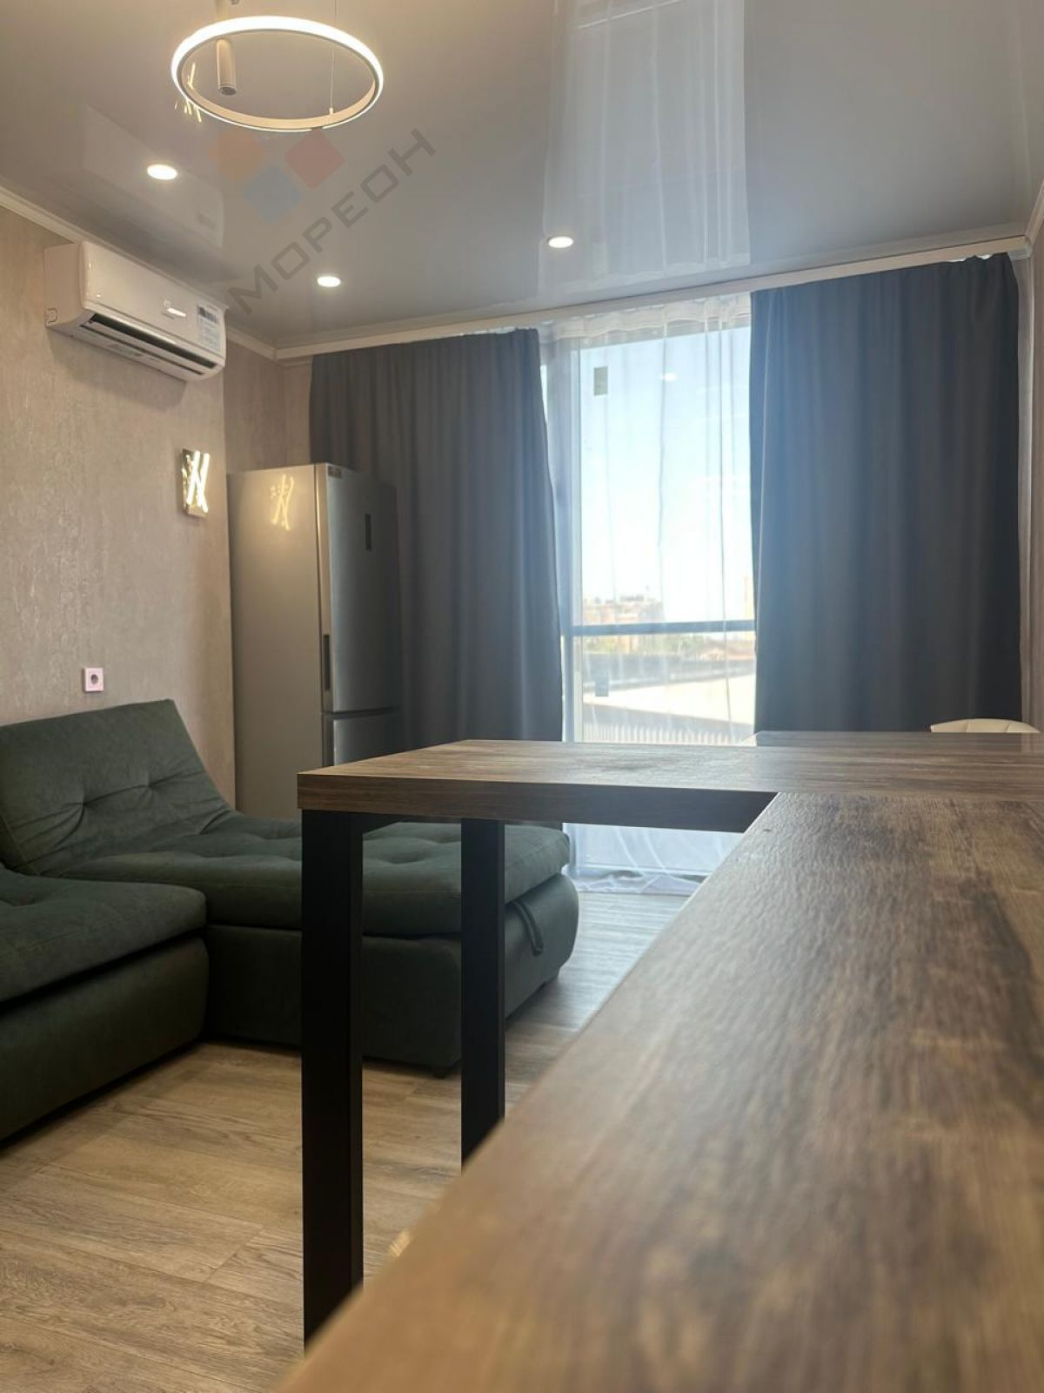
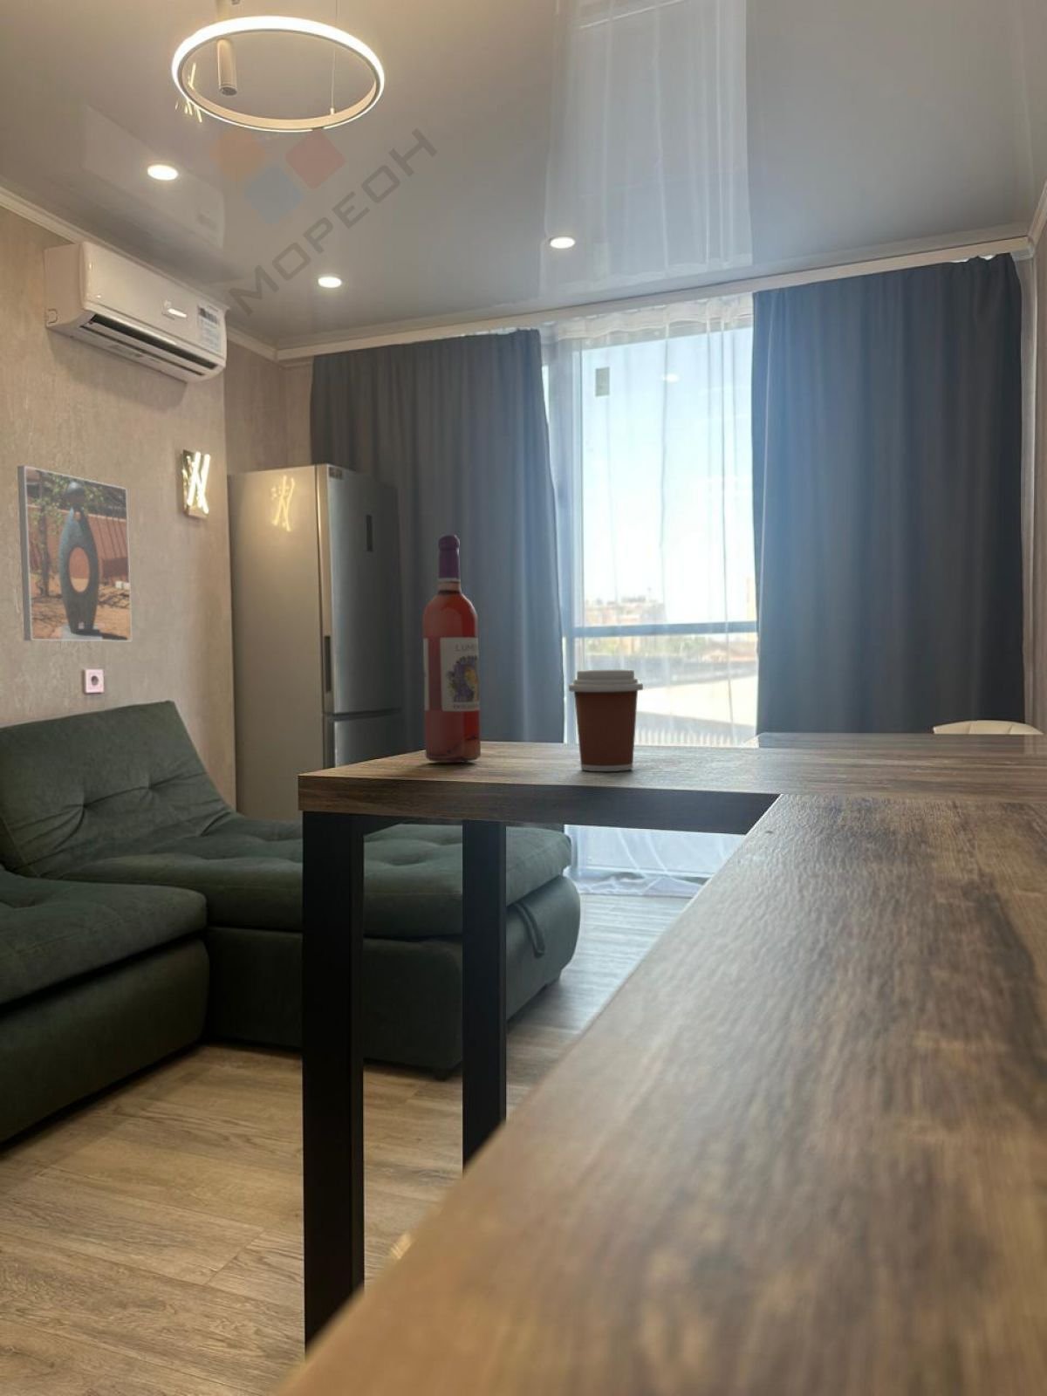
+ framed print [16,465,133,643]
+ wine bottle [422,534,482,764]
+ coffee cup [567,668,643,772]
